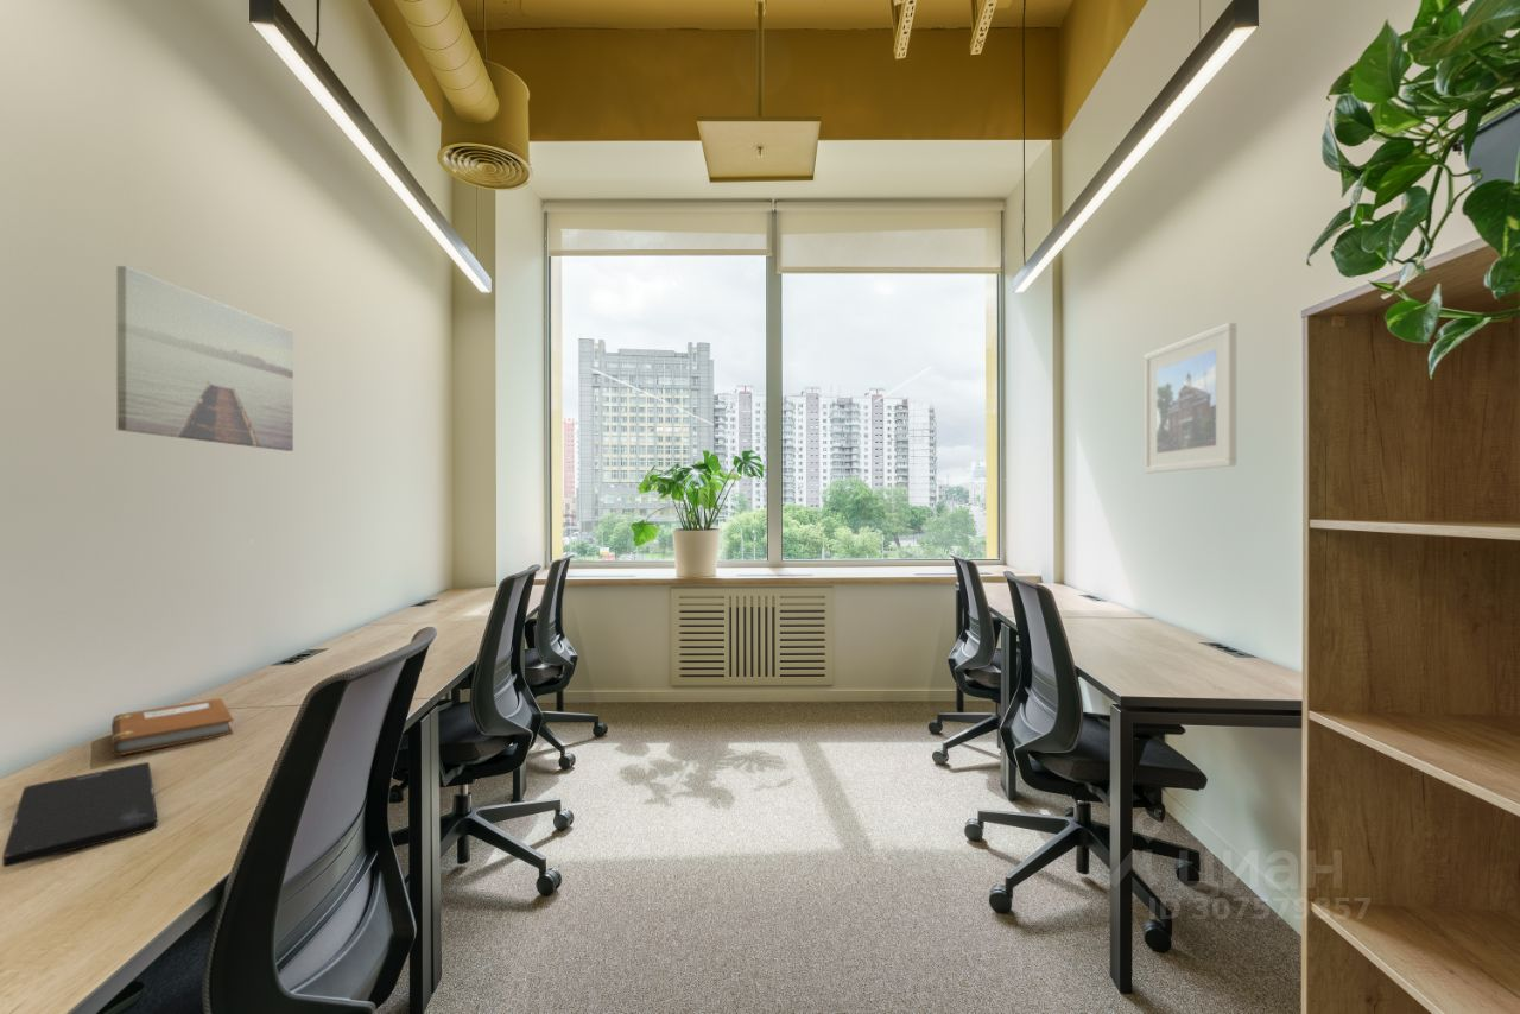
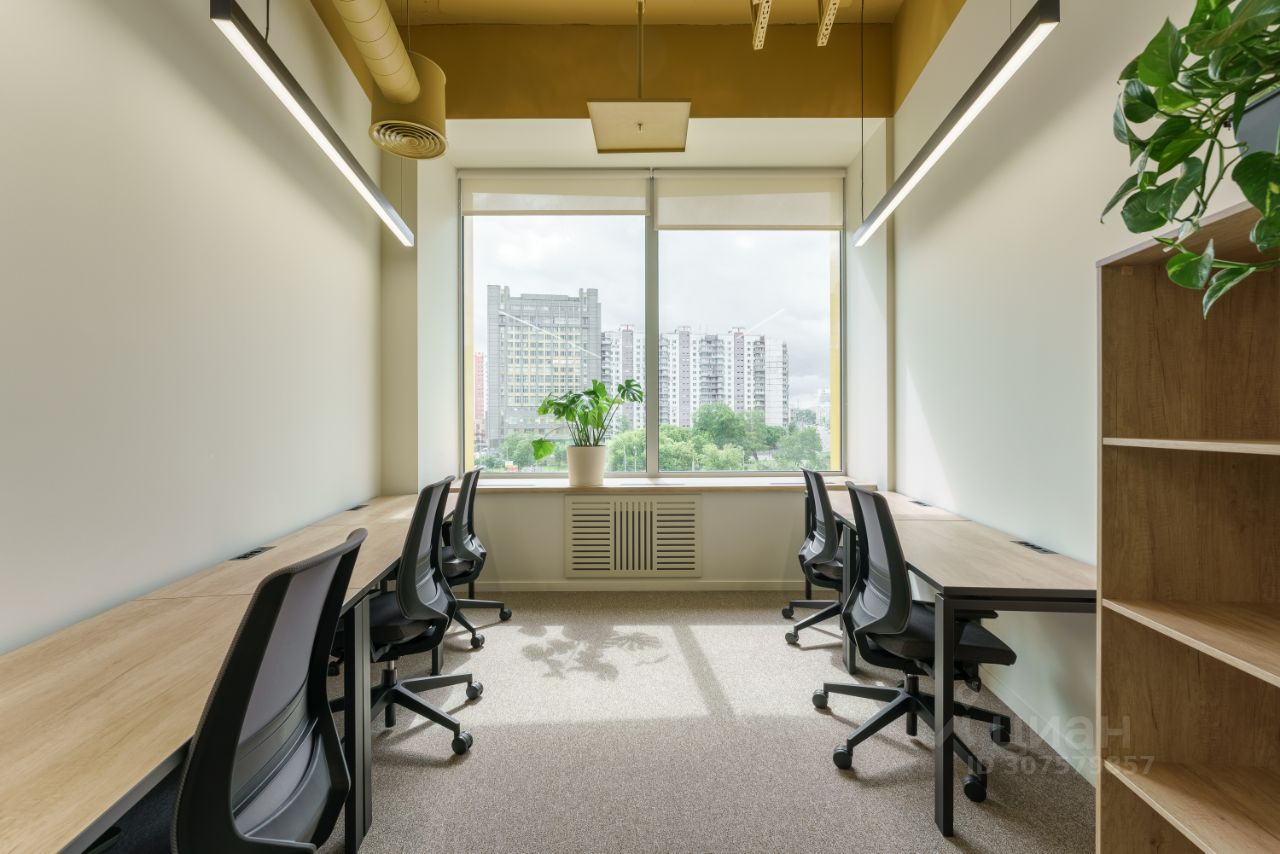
- smartphone [1,761,159,868]
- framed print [1144,322,1237,474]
- wall art [115,265,294,452]
- notebook [110,697,234,756]
